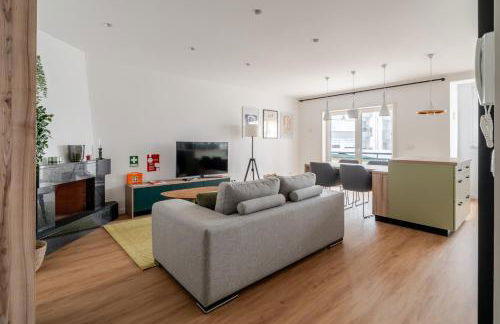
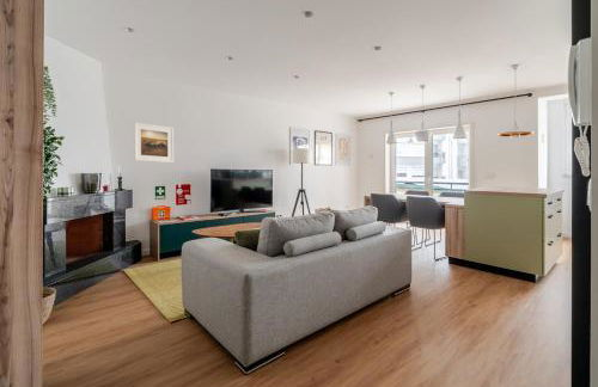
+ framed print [133,122,175,164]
